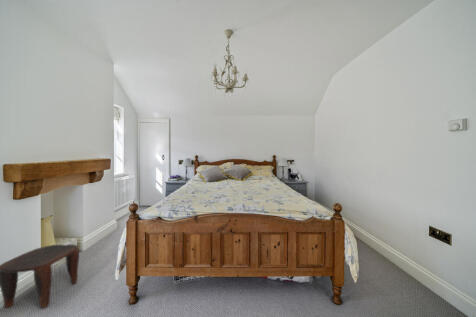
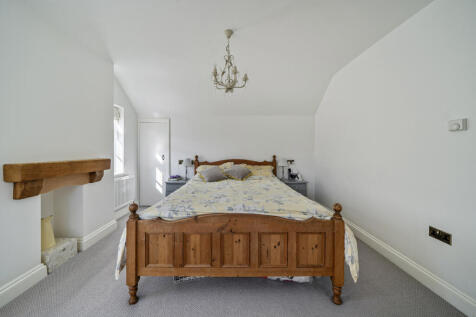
- stool [0,243,80,309]
